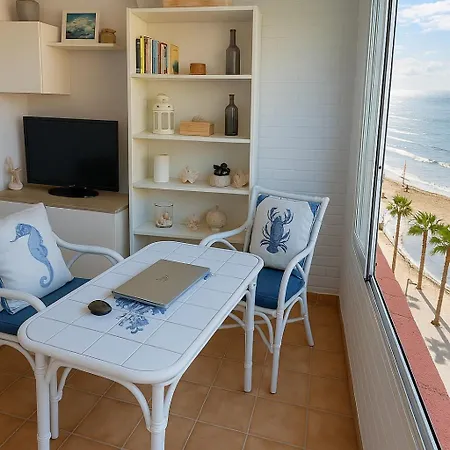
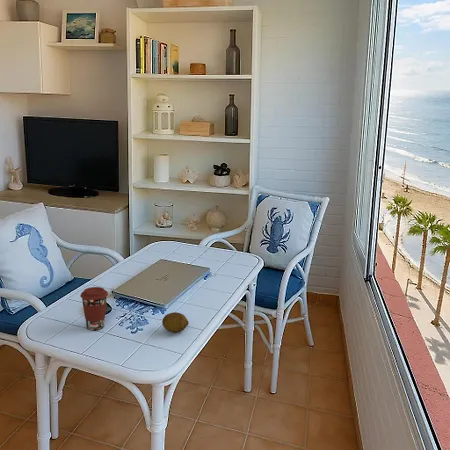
+ fruit [161,311,190,333]
+ coffee cup [79,286,109,331]
